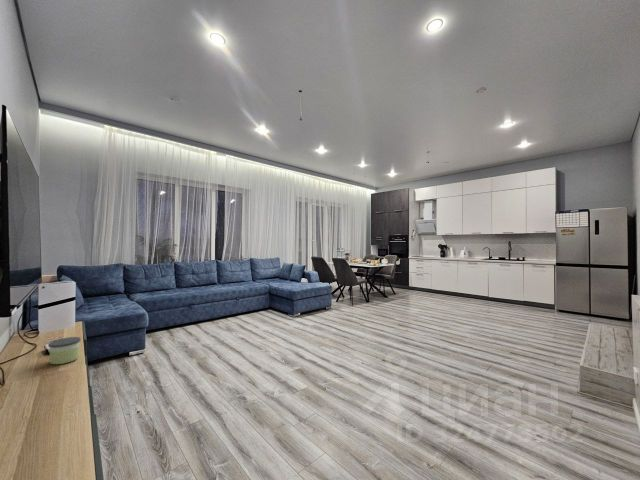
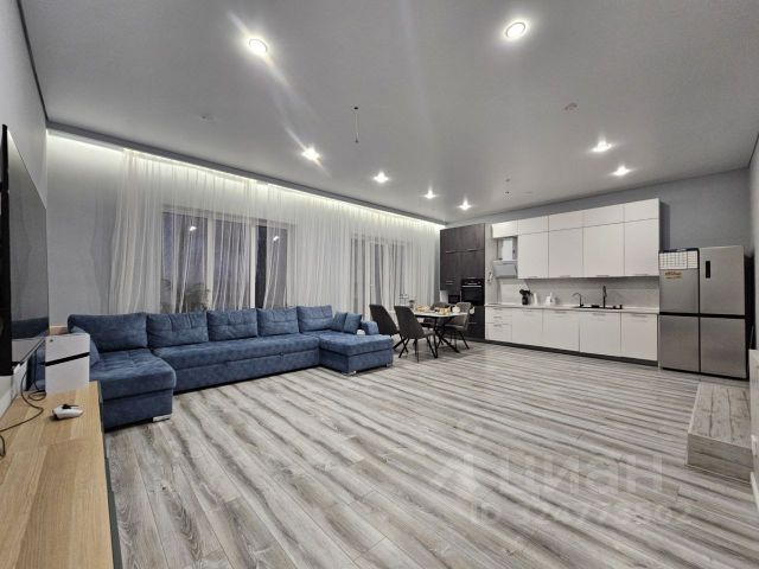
- candle [47,336,82,365]
